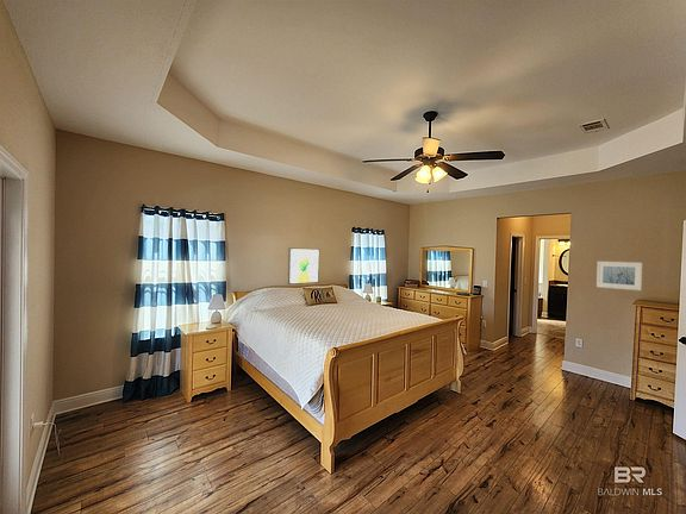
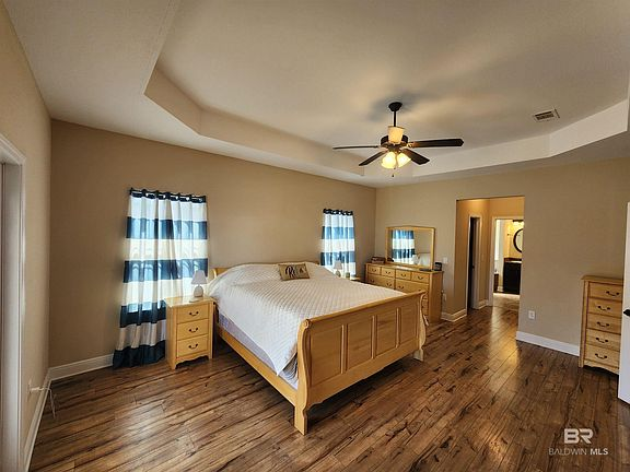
- wall art [287,246,320,286]
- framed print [595,261,643,292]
